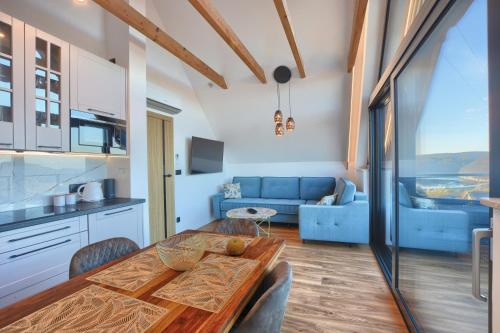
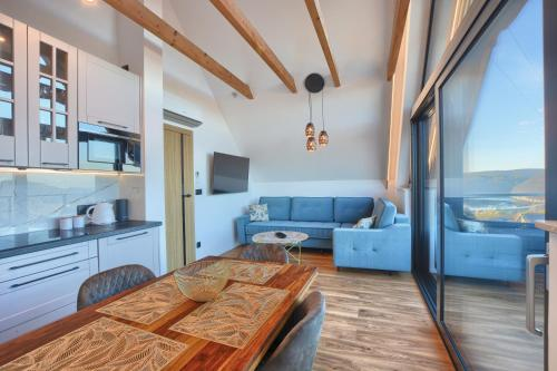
- fruit [225,237,246,256]
